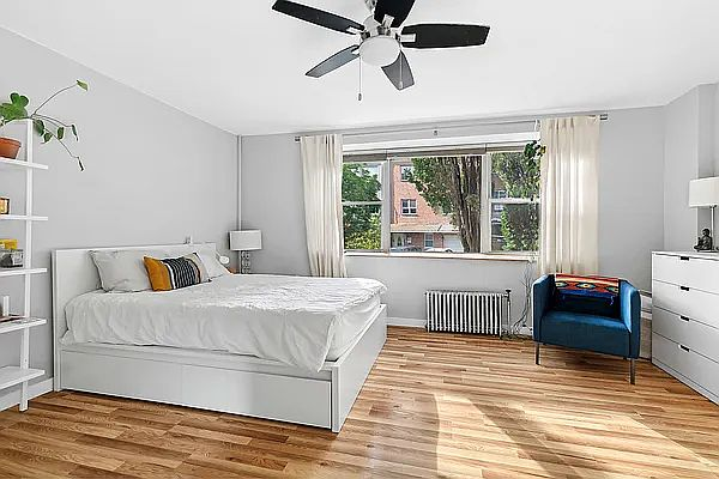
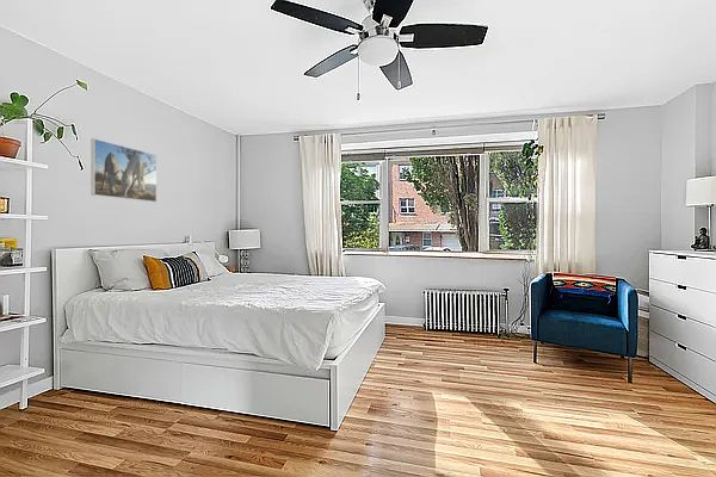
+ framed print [90,137,158,203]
